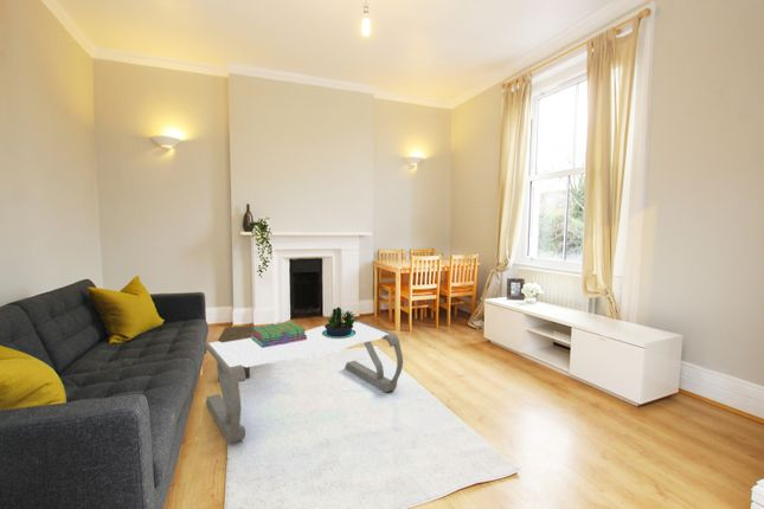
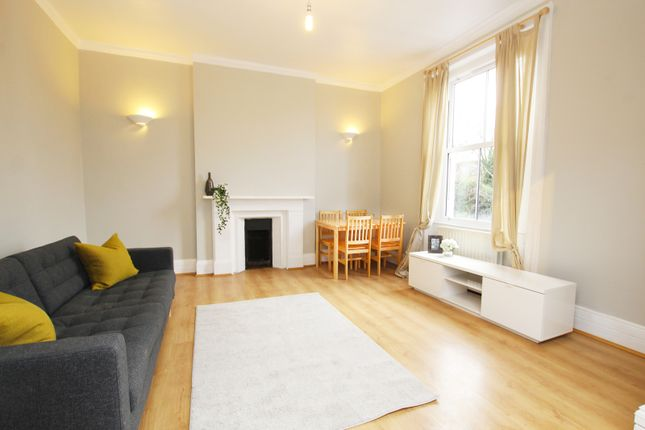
- coffee table [204,317,404,445]
- stack of books [251,321,307,348]
- side table [216,324,256,382]
- potted plant [322,307,361,339]
